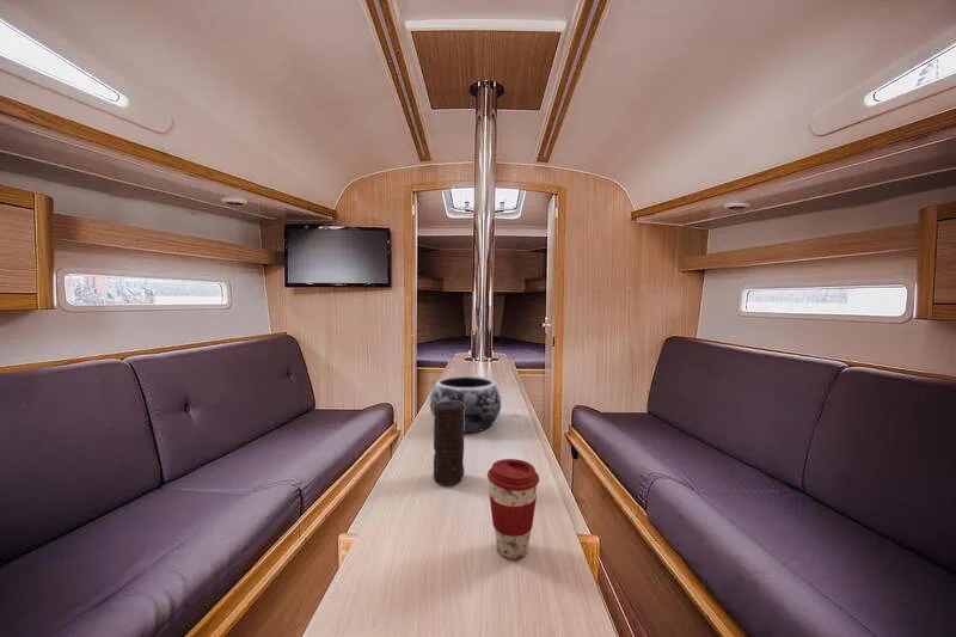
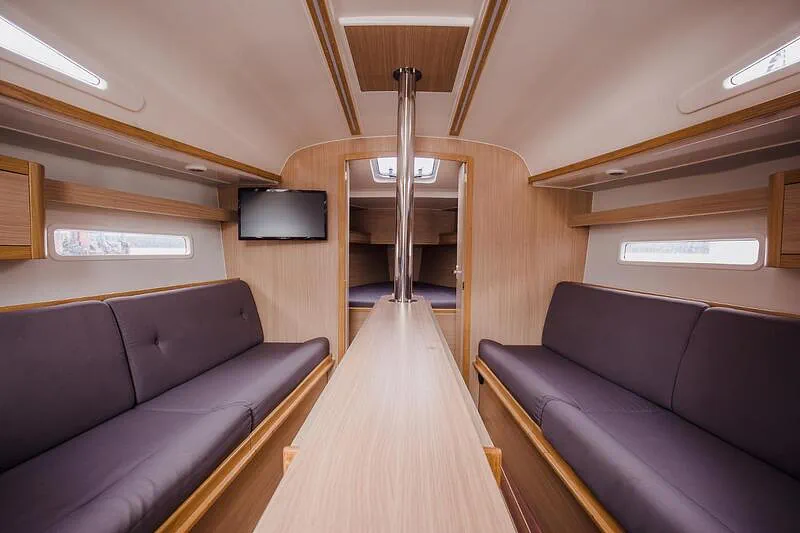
- decorative bowl [429,375,502,434]
- candle [433,400,465,486]
- coffee cup [486,458,540,561]
